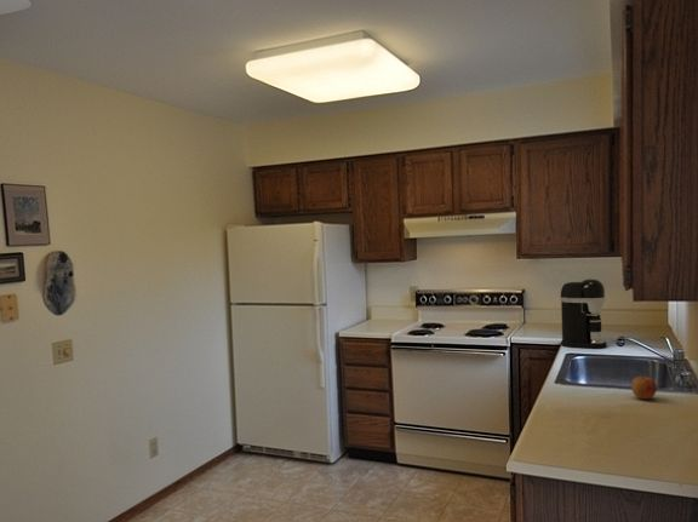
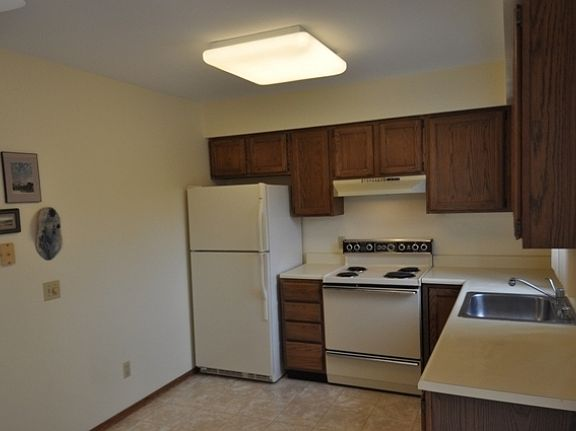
- coffee maker [559,277,608,350]
- apple [630,375,658,400]
